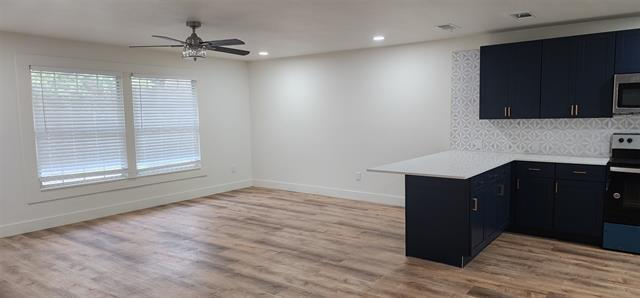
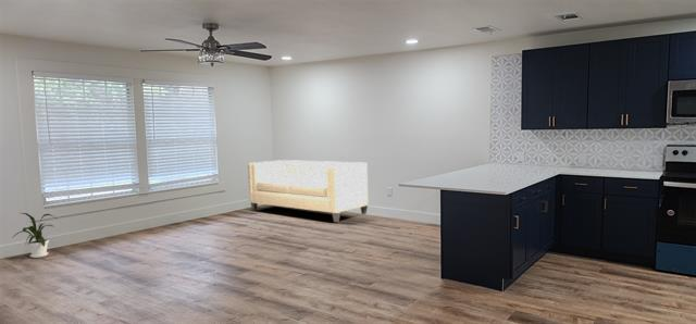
+ house plant [11,212,58,259]
+ sofa [247,159,369,223]
